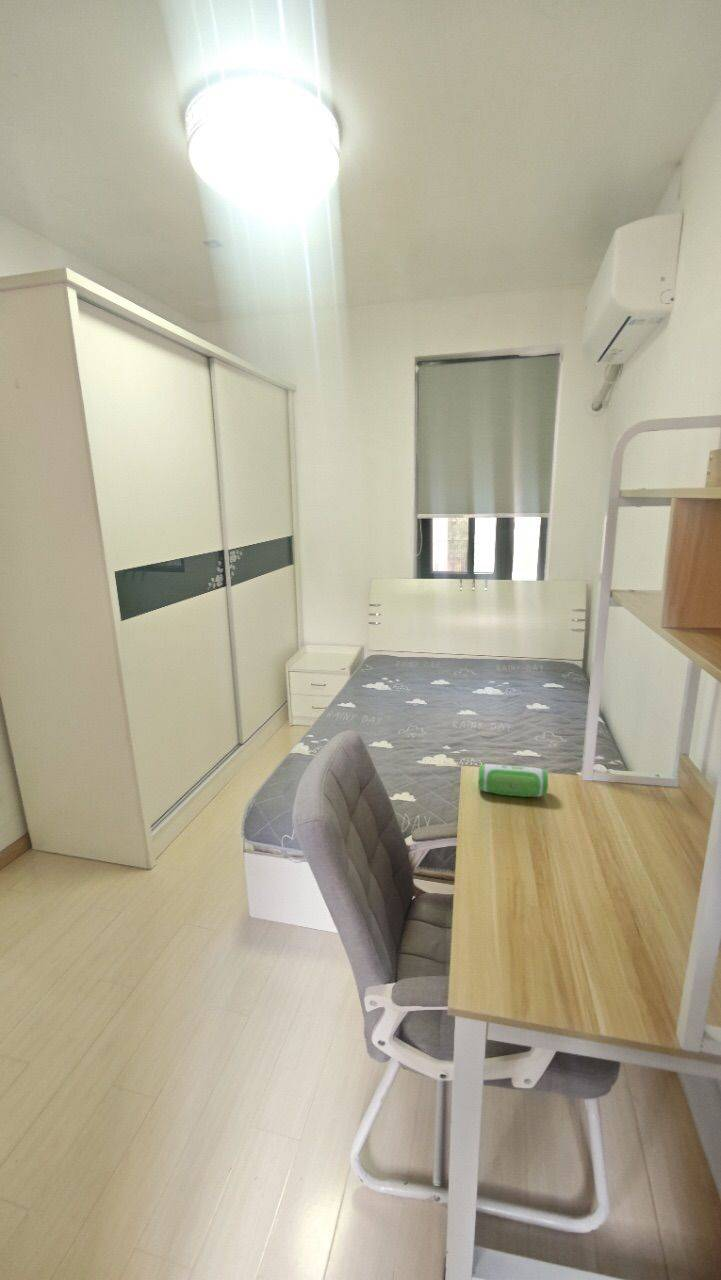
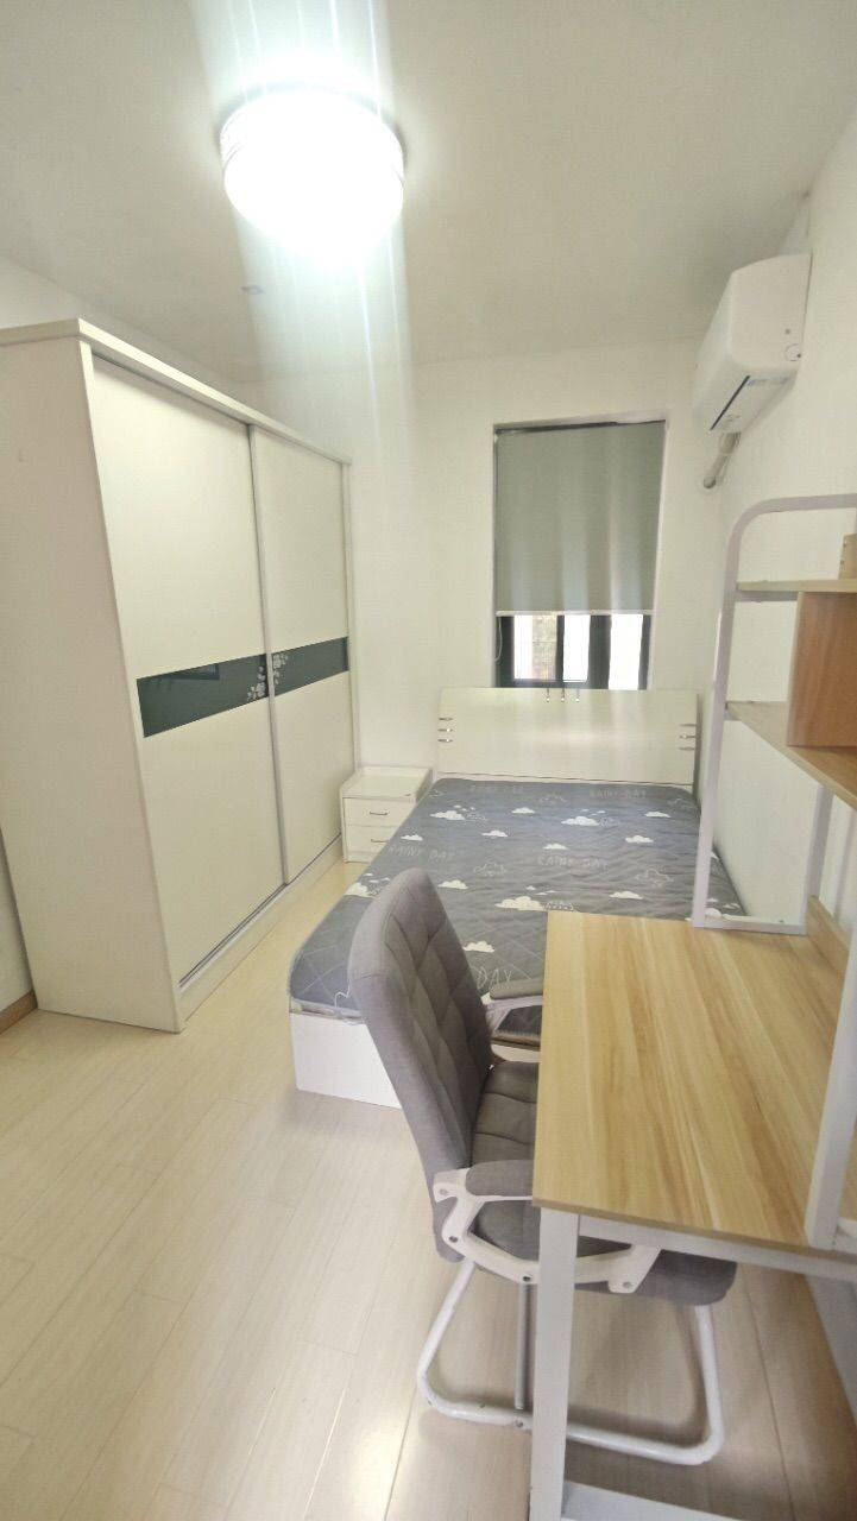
- speaker [477,763,549,798]
